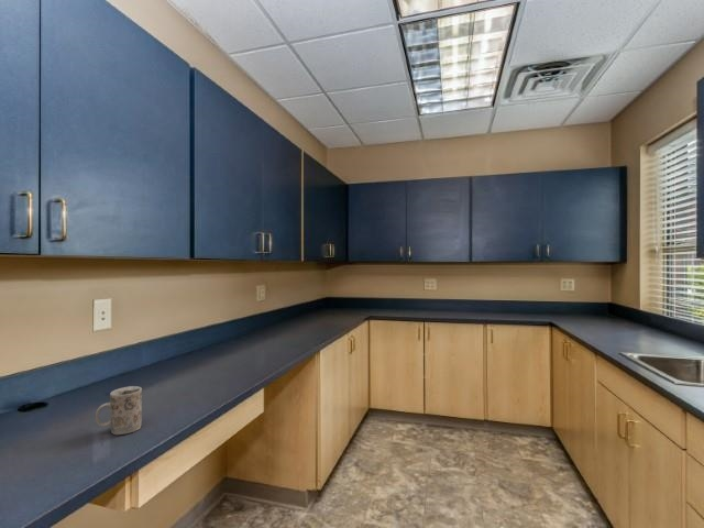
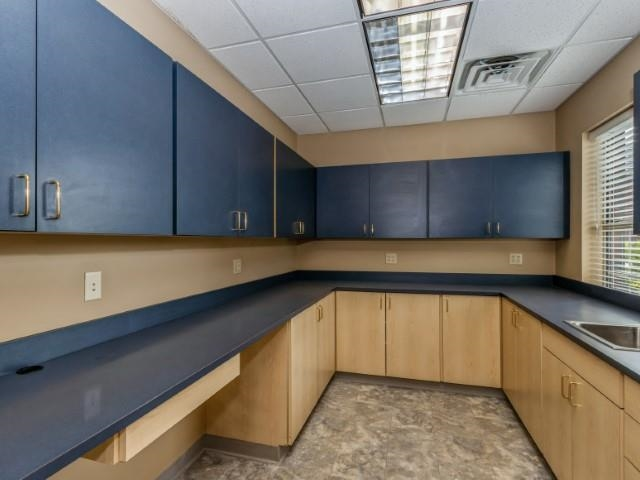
- mug [95,385,143,436]
